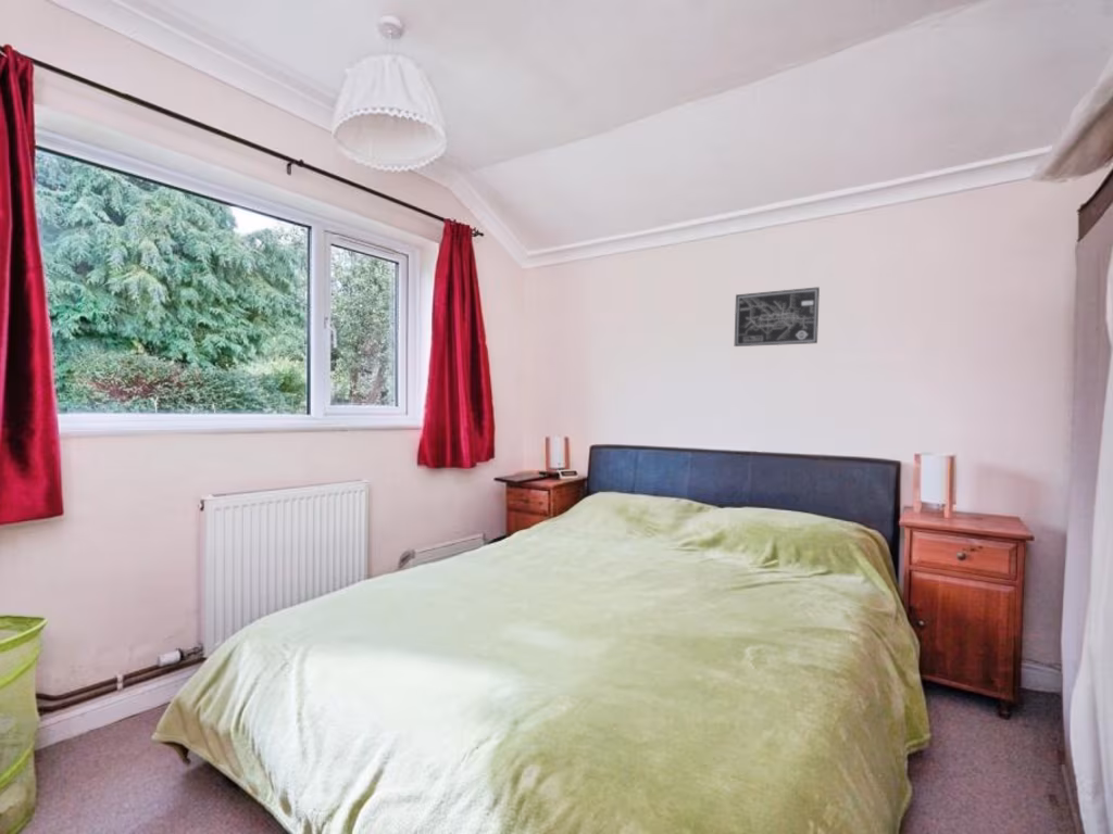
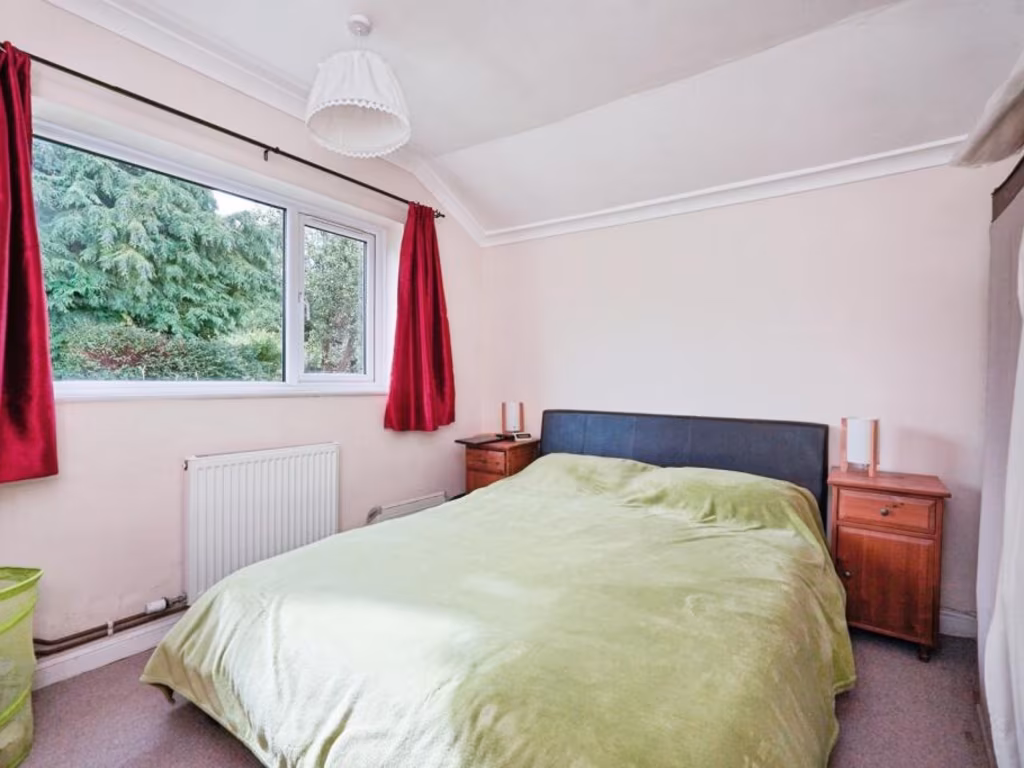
- wall art [734,286,821,348]
